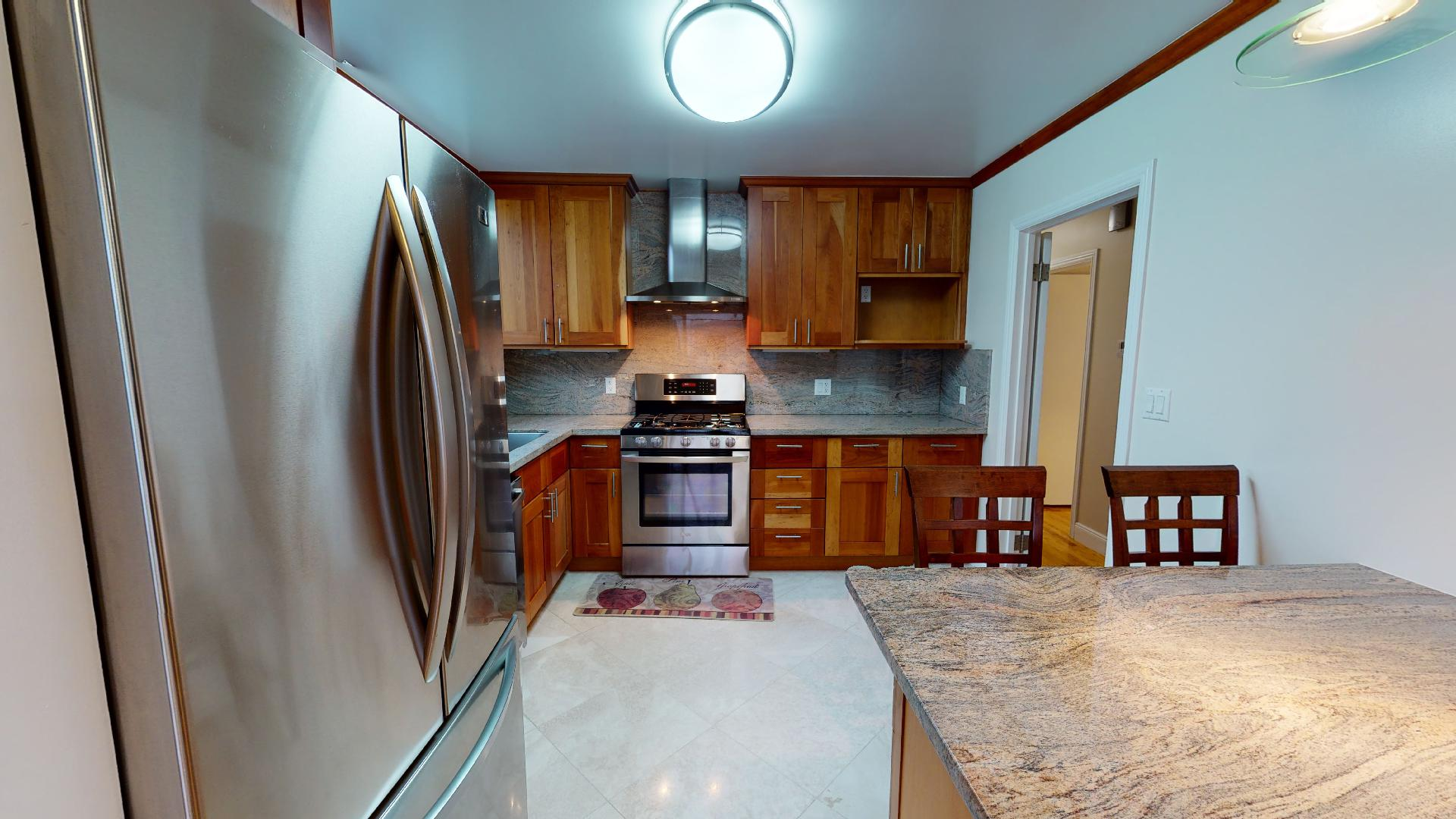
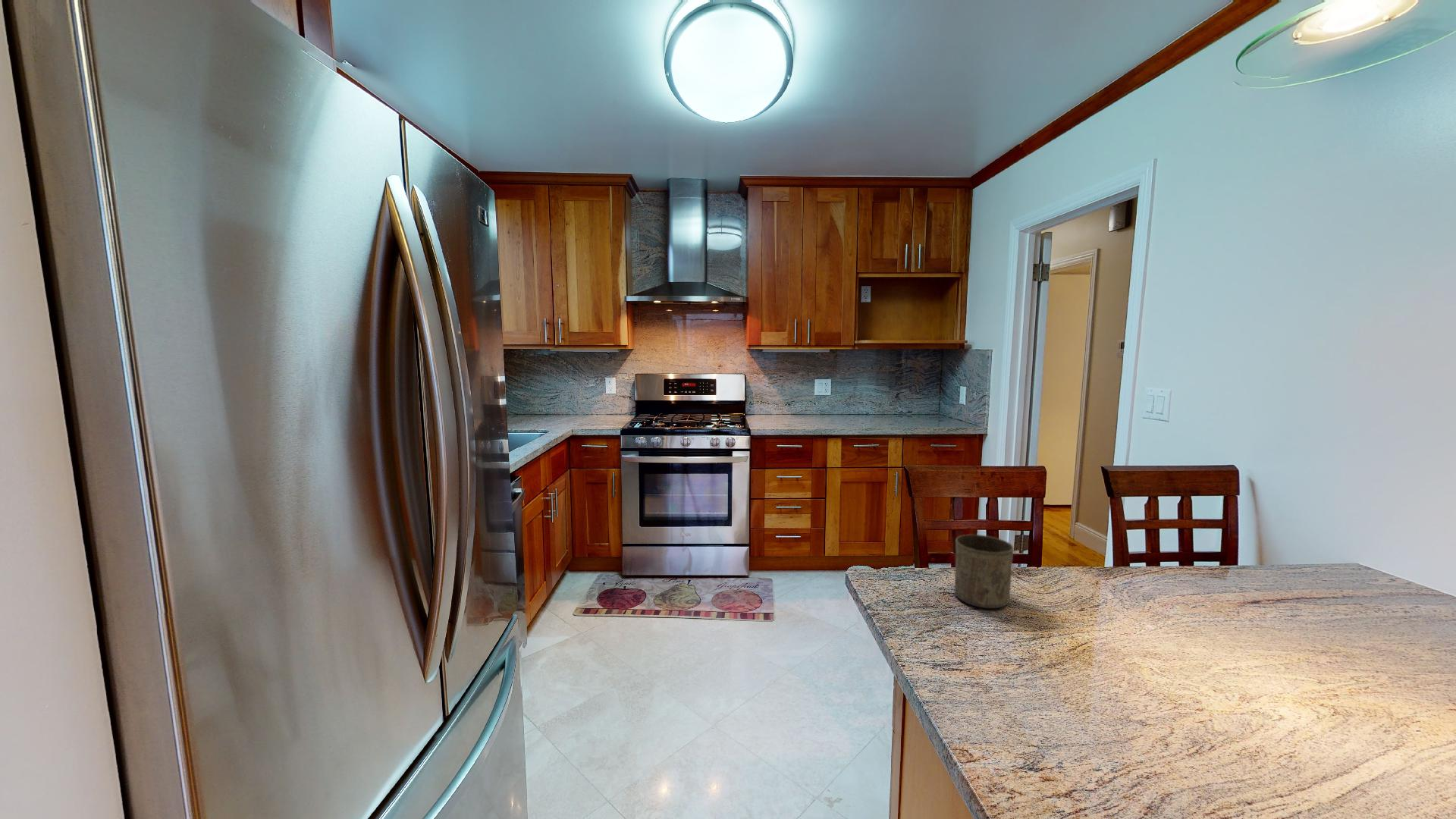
+ cup [954,534,1015,609]
